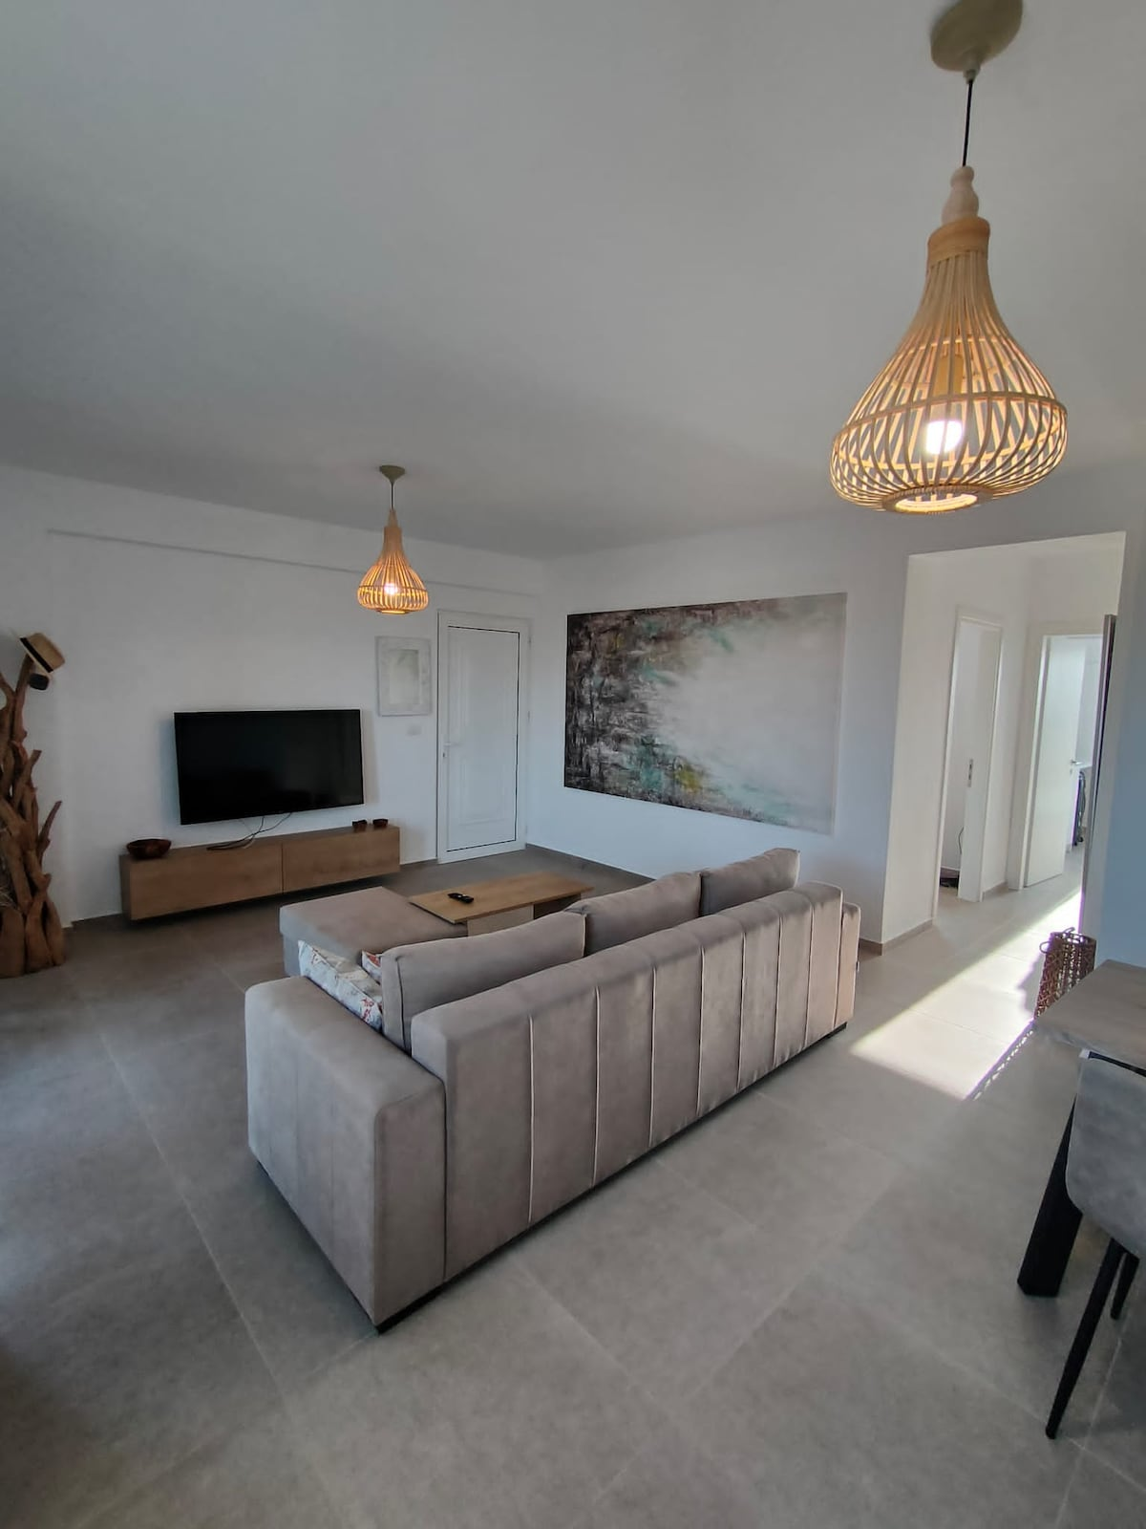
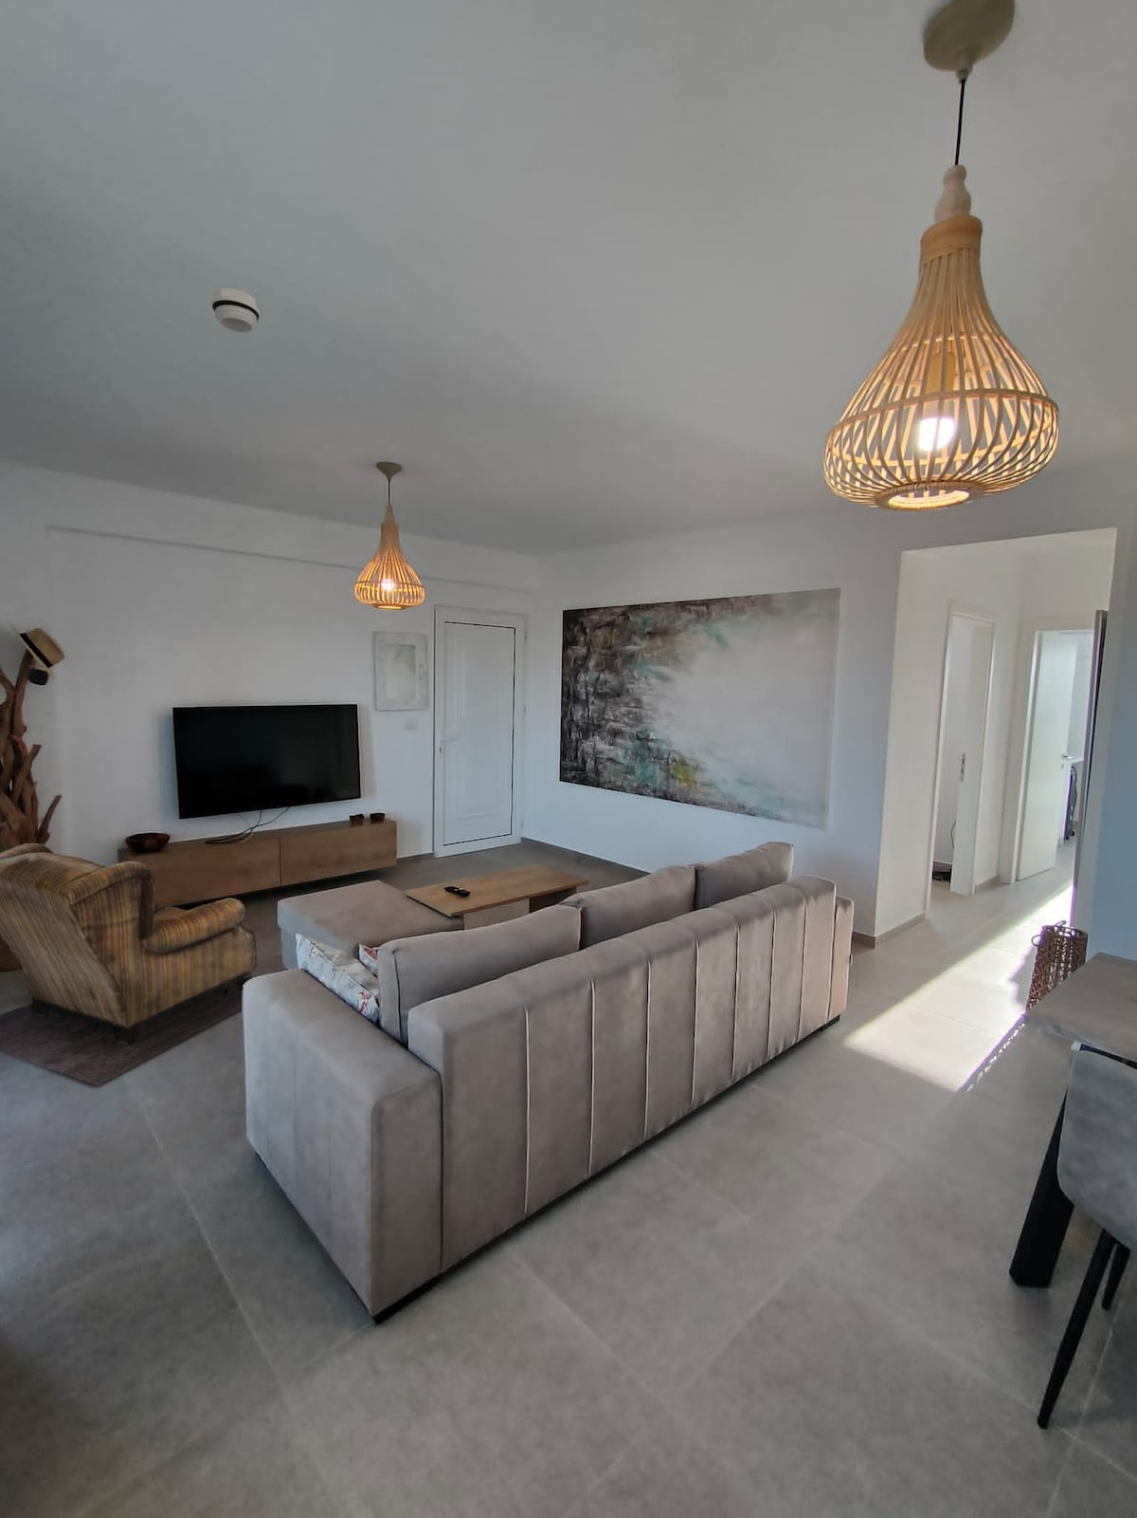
+ armchair [0,843,258,1088]
+ smoke detector [211,288,260,333]
